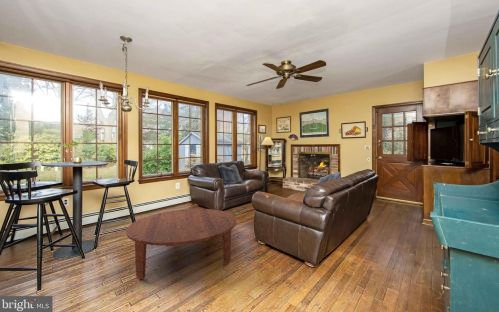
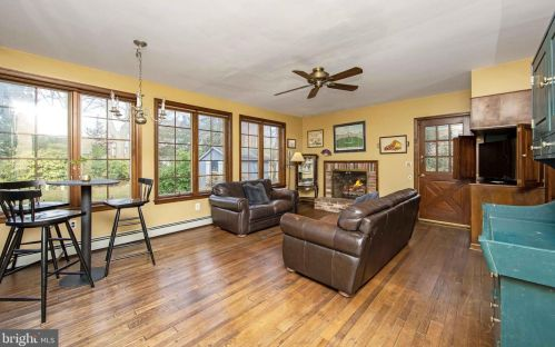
- coffee table [125,208,237,280]
